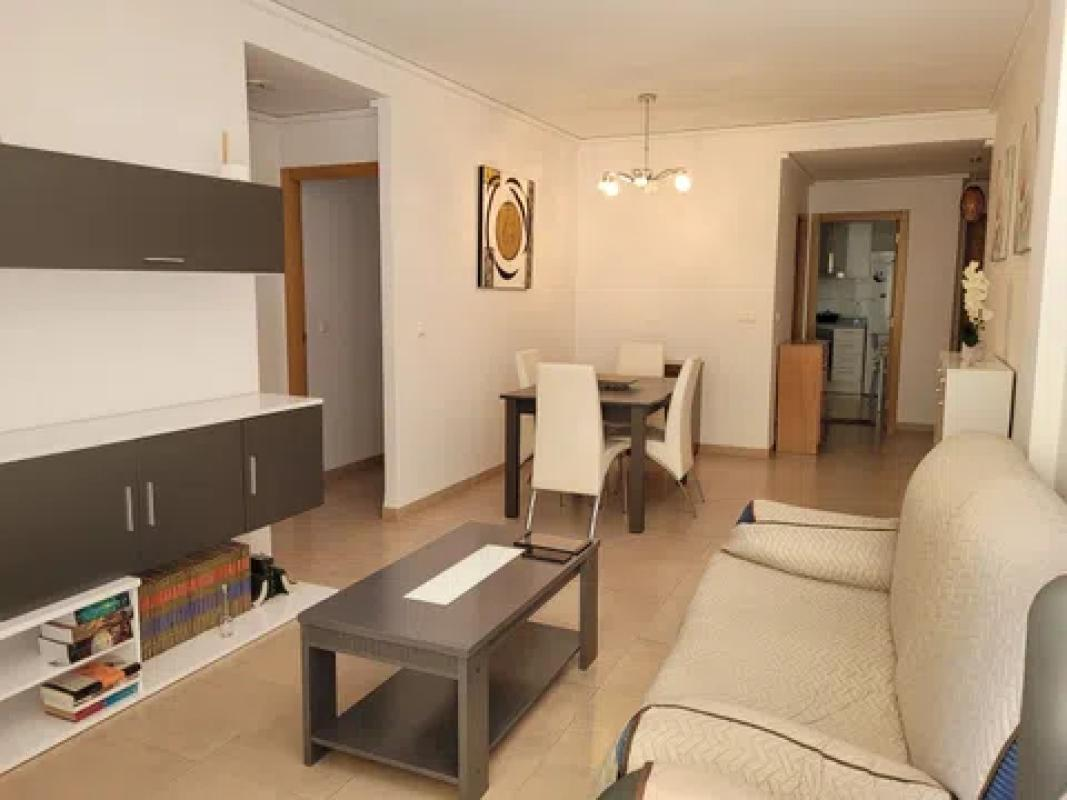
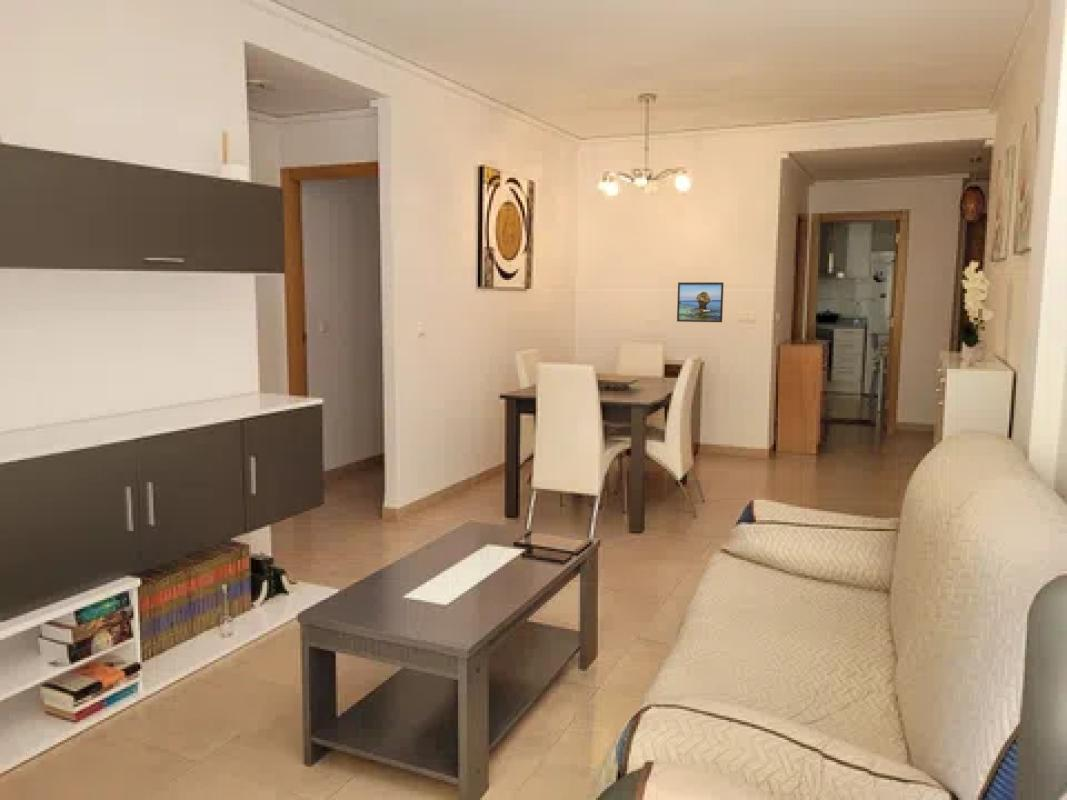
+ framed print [676,281,725,323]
